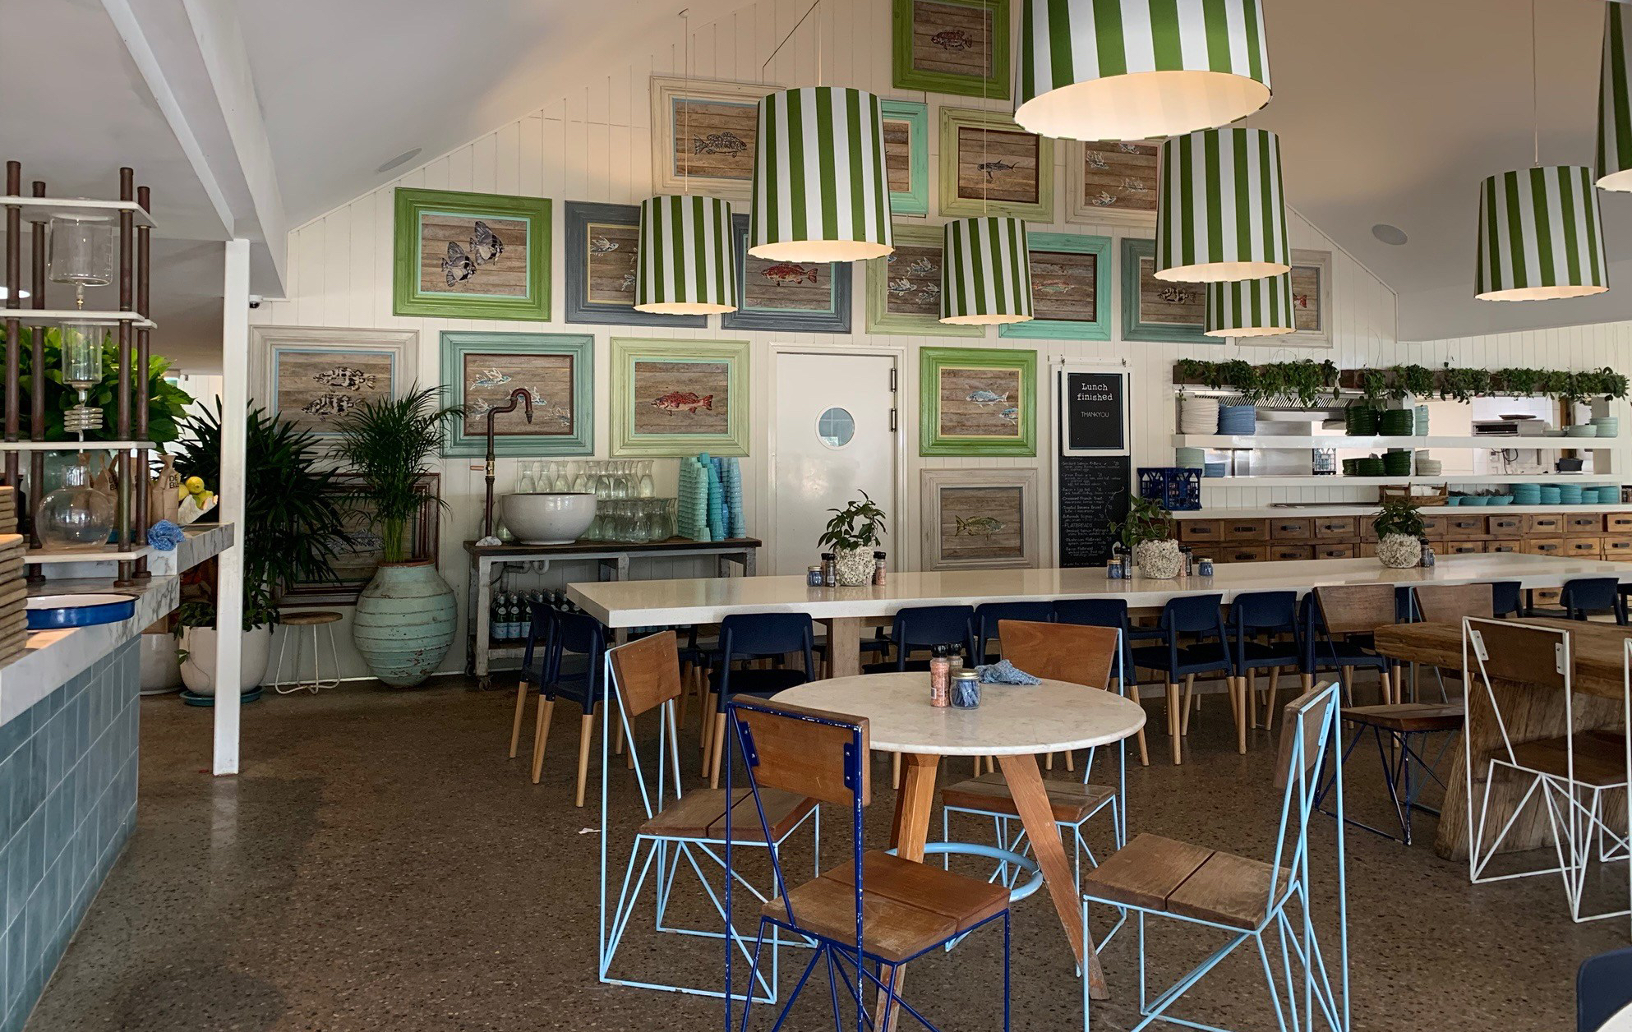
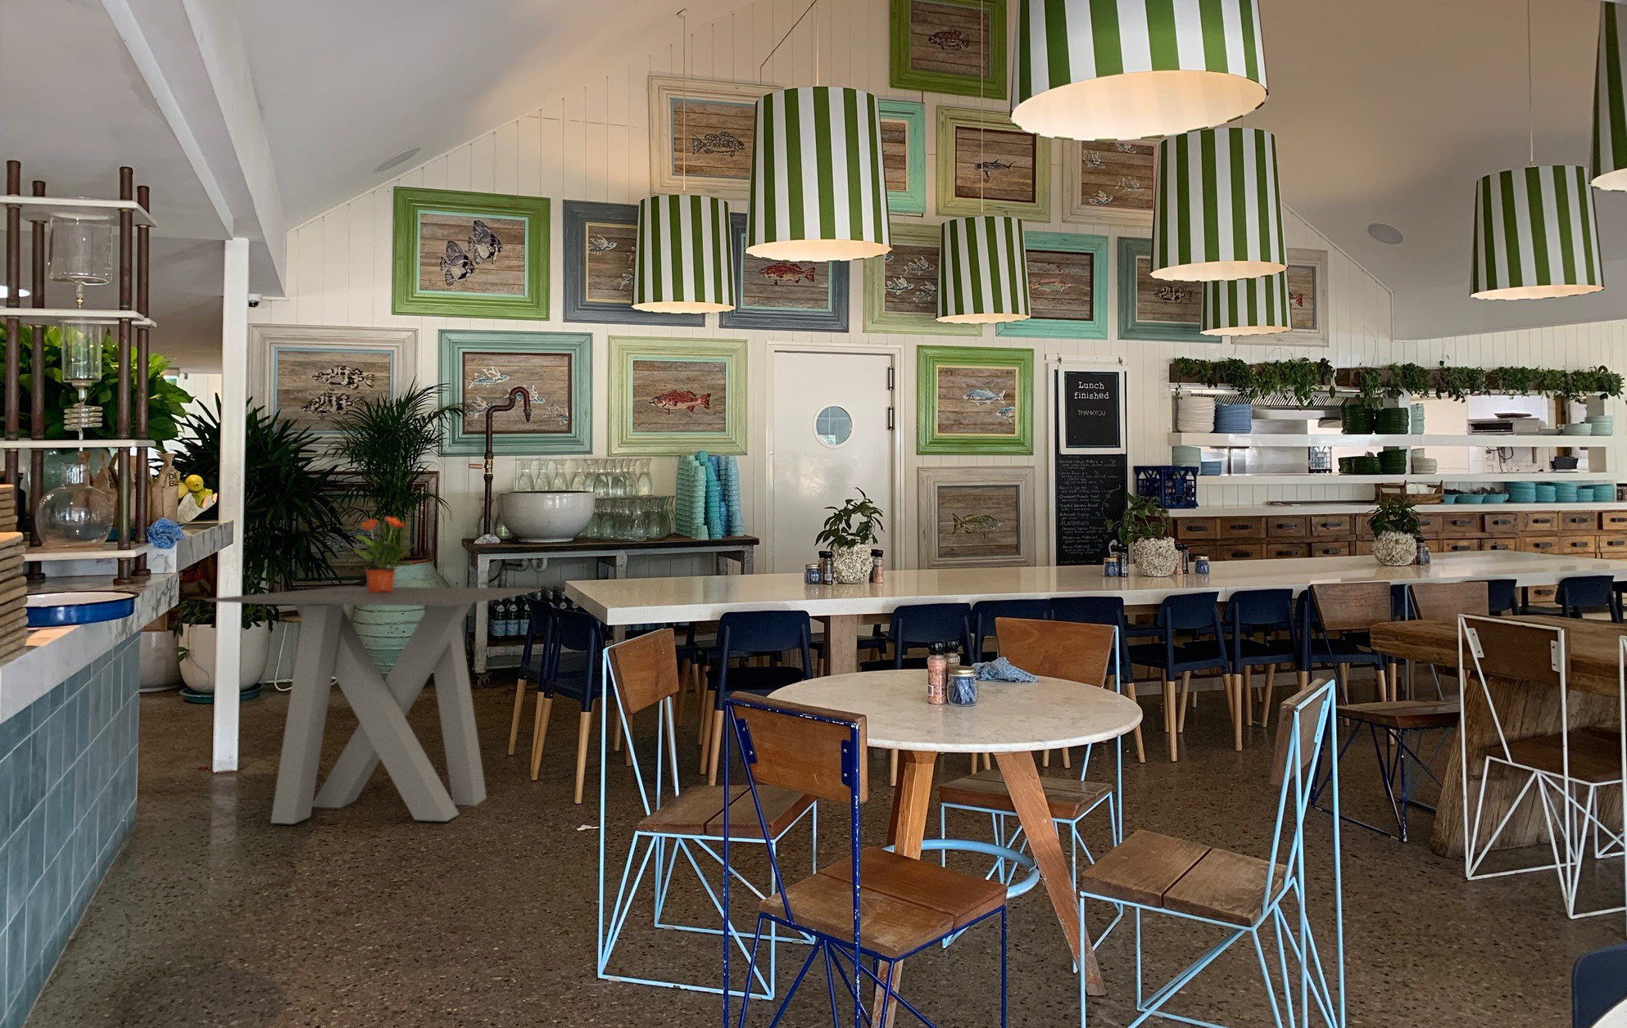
+ dining table [205,586,543,825]
+ potted plant [345,515,416,592]
